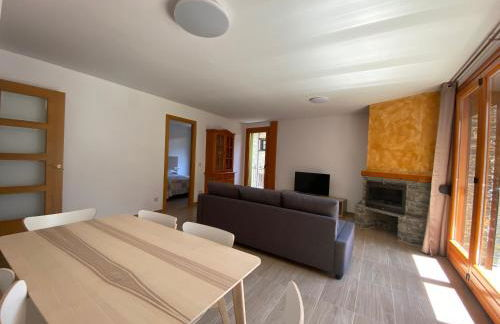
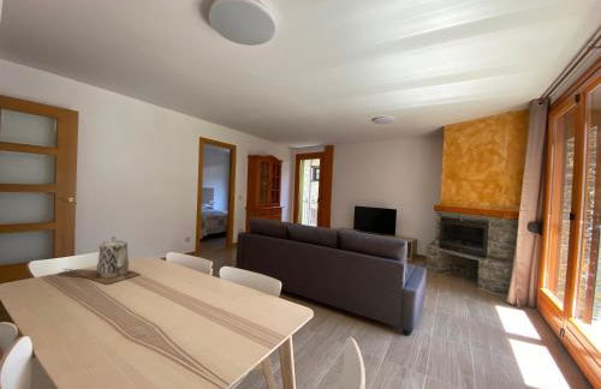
+ teapot [79,235,142,286]
